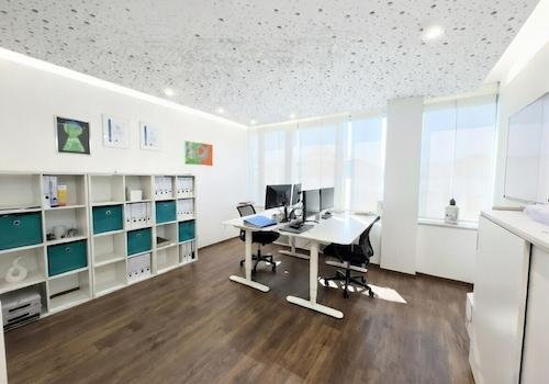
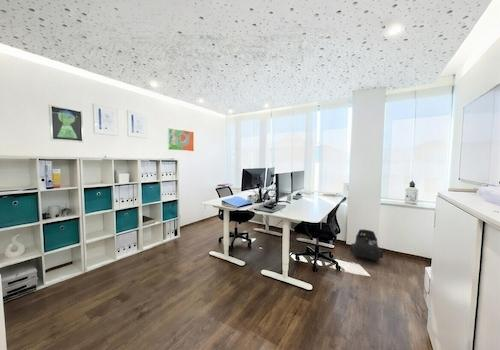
+ backpack [349,229,384,261]
